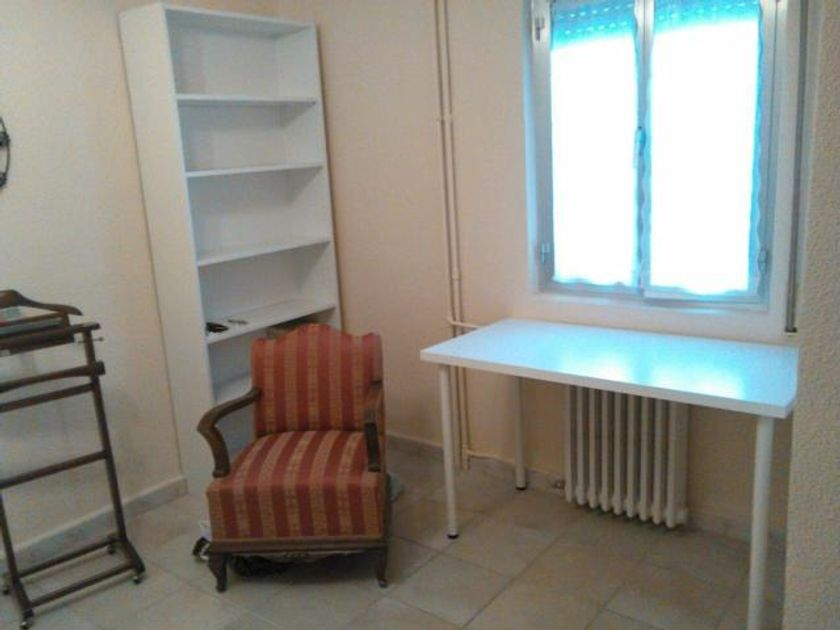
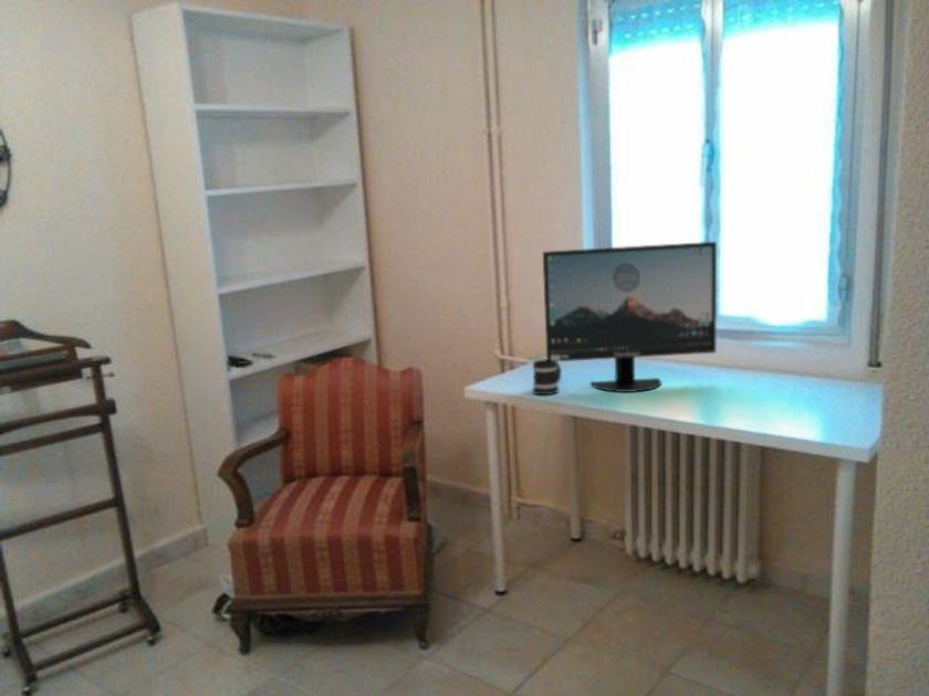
+ monitor [542,241,718,393]
+ mug [532,358,562,397]
